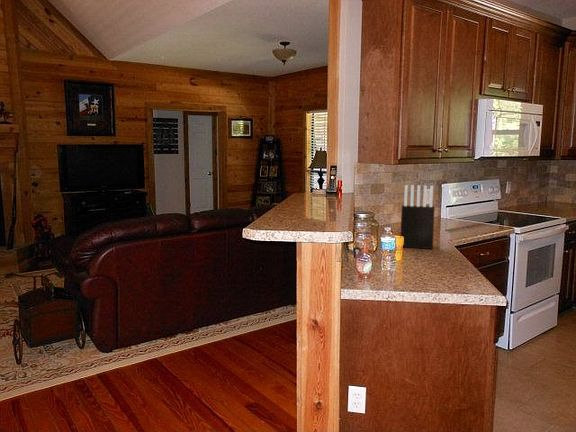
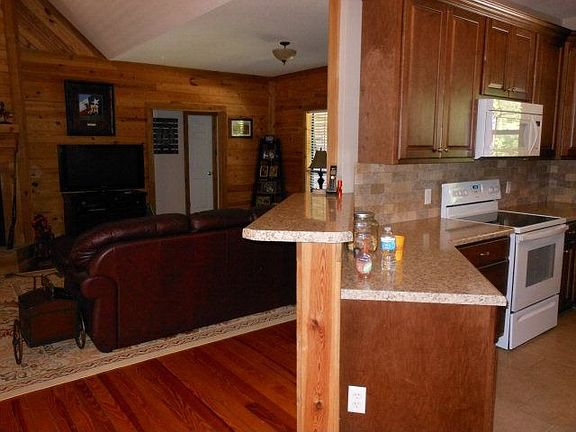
- knife block [400,184,436,250]
